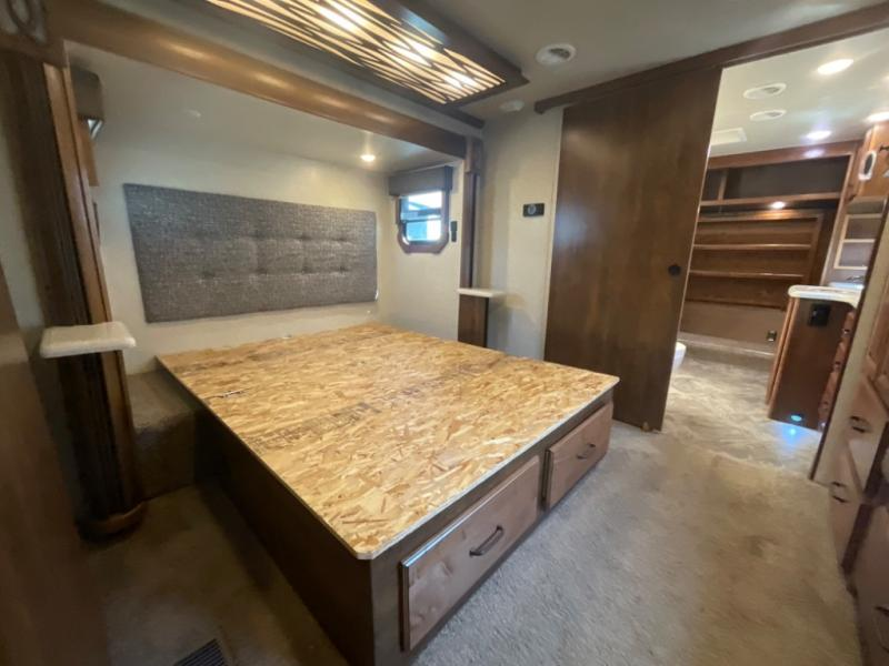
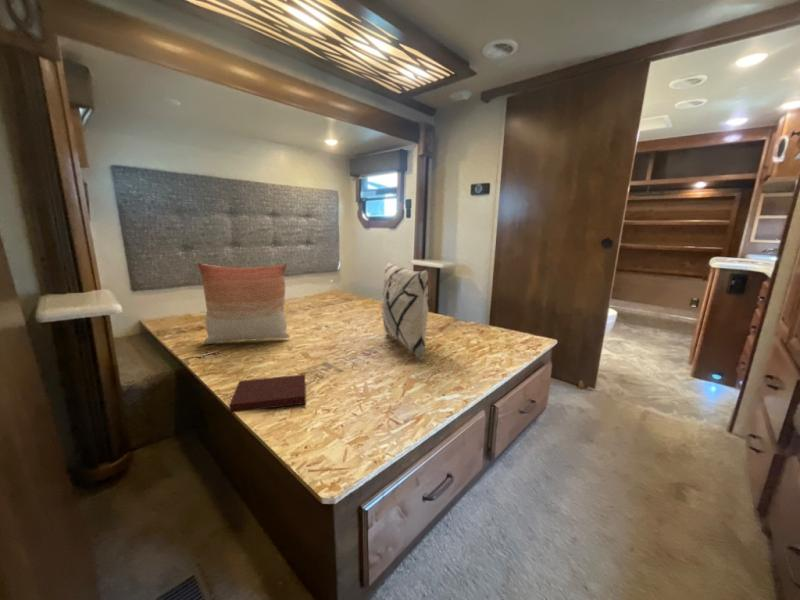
+ pillow [197,262,291,345]
+ notebook [228,374,307,414]
+ decorative pillow [381,261,430,363]
